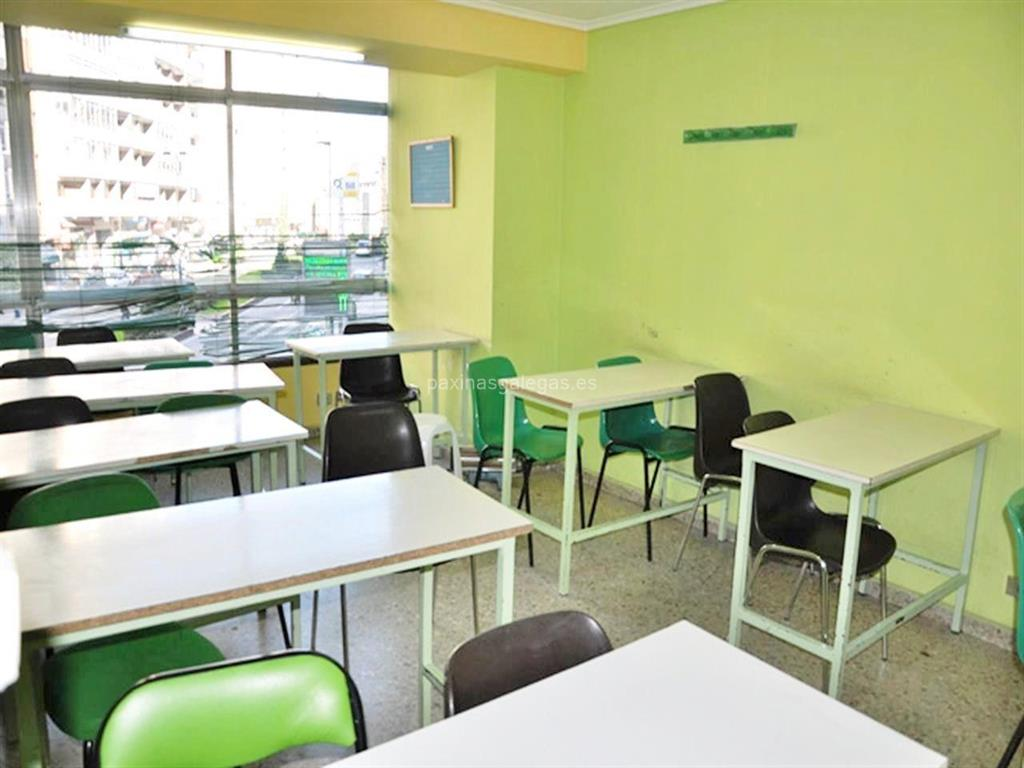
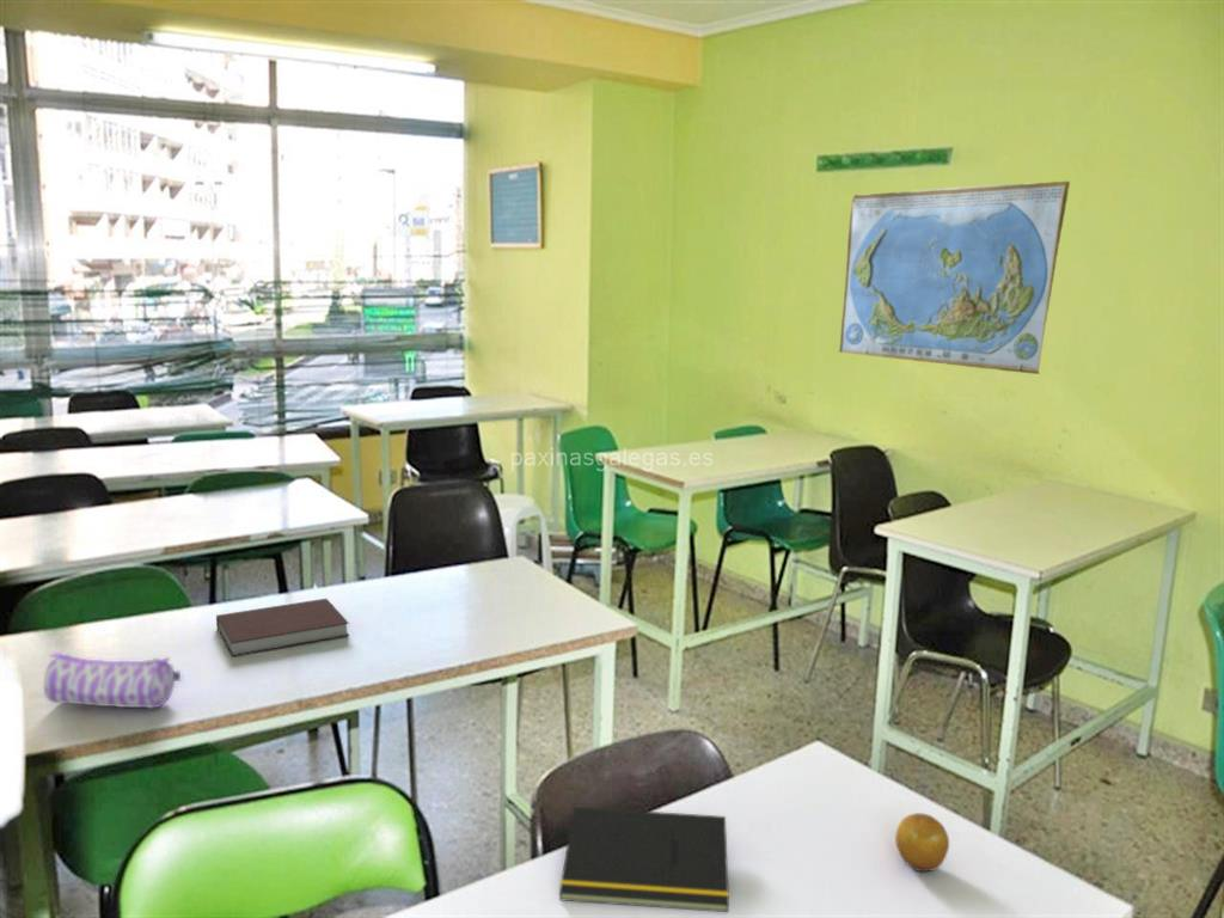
+ notebook [215,598,350,657]
+ notepad [558,806,730,913]
+ pencil case [43,650,182,710]
+ world map [838,180,1071,375]
+ fruit [894,812,950,873]
